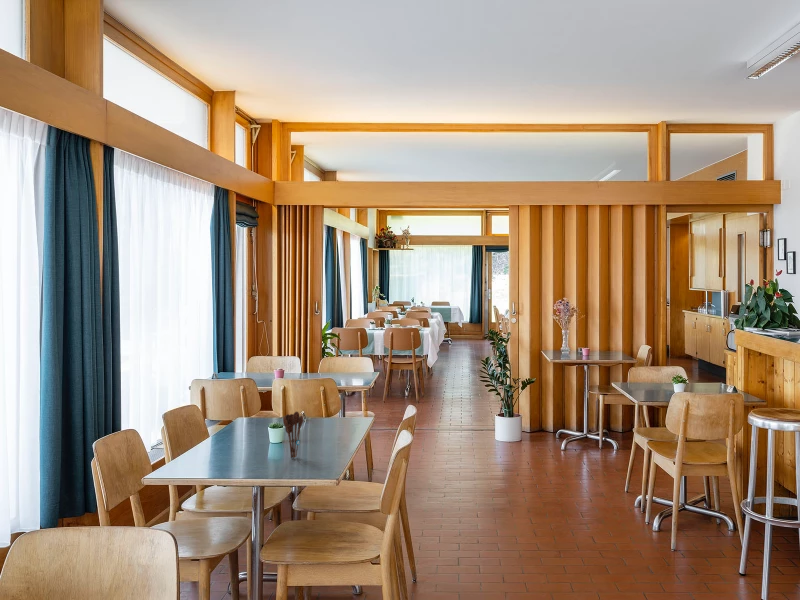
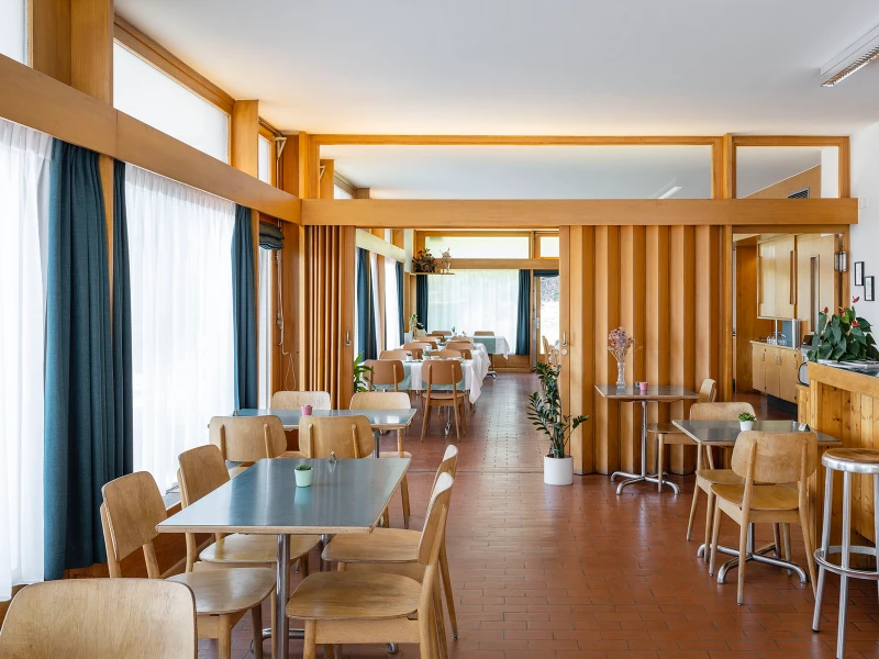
- utensil holder [282,411,304,459]
